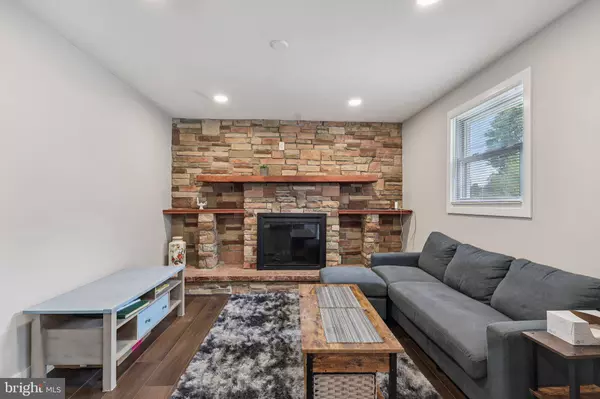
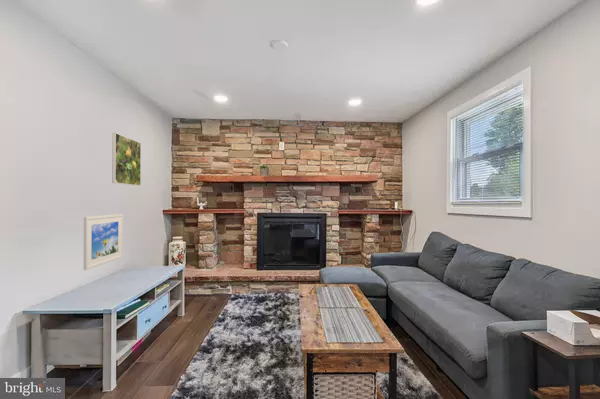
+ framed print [111,132,142,187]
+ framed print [83,213,124,271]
